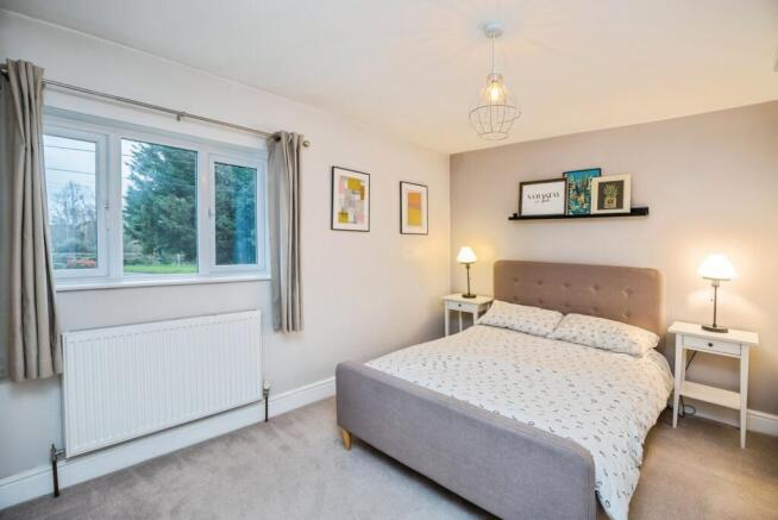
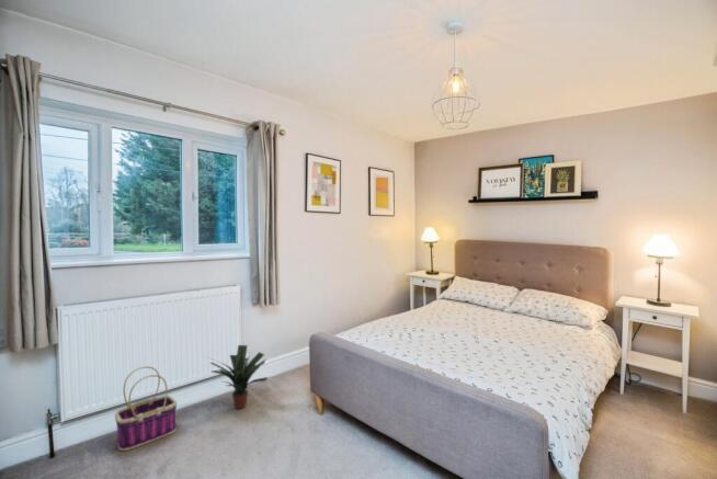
+ potted plant [207,344,269,410]
+ basket [114,365,178,452]
